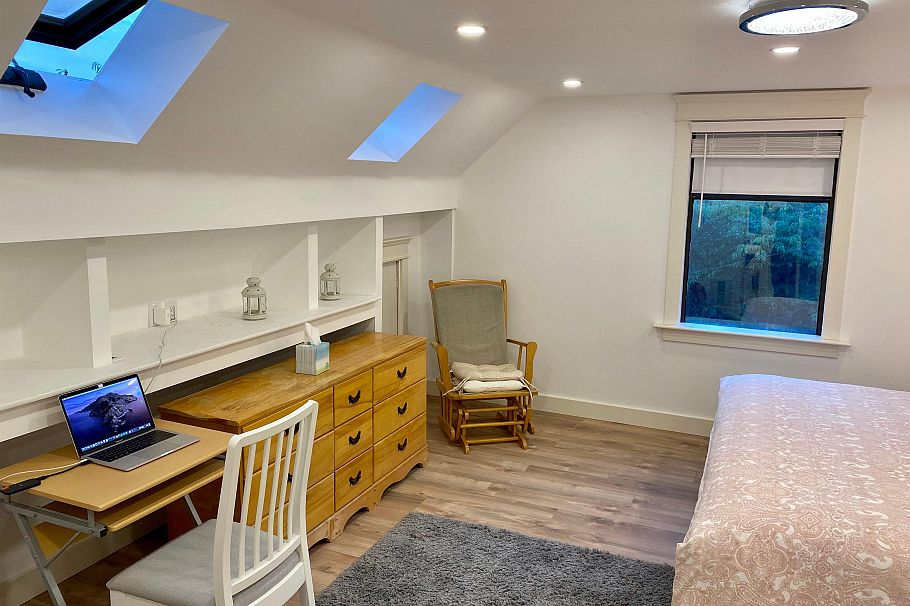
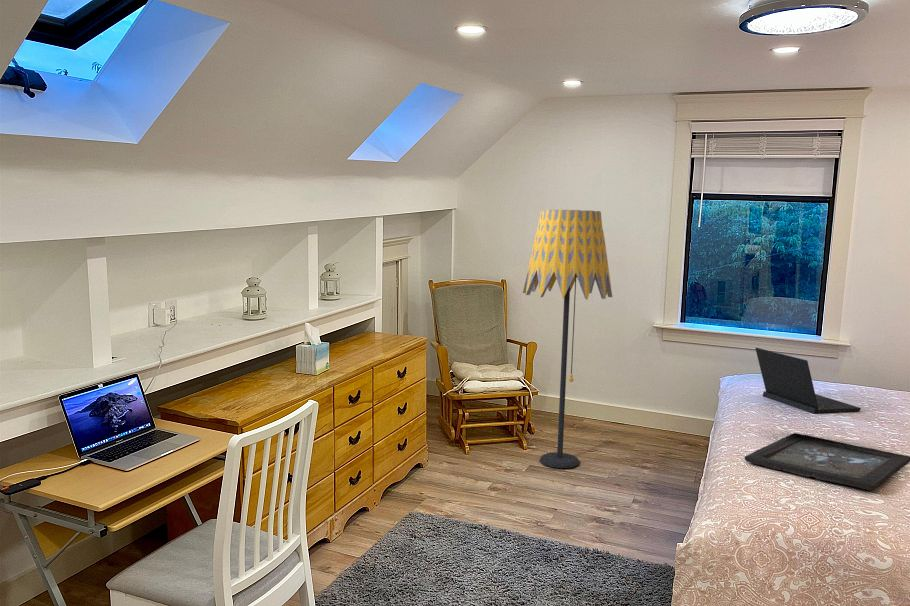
+ laptop computer [754,347,862,414]
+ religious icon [744,432,910,491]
+ floor lamp [522,209,613,469]
